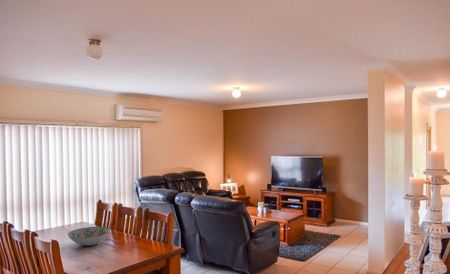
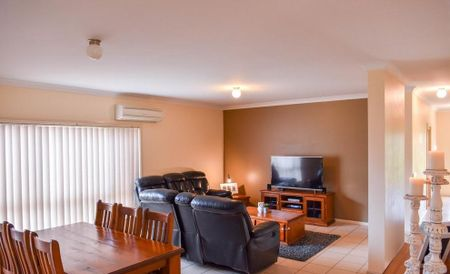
- decorative bowl [67,226,111,247]
